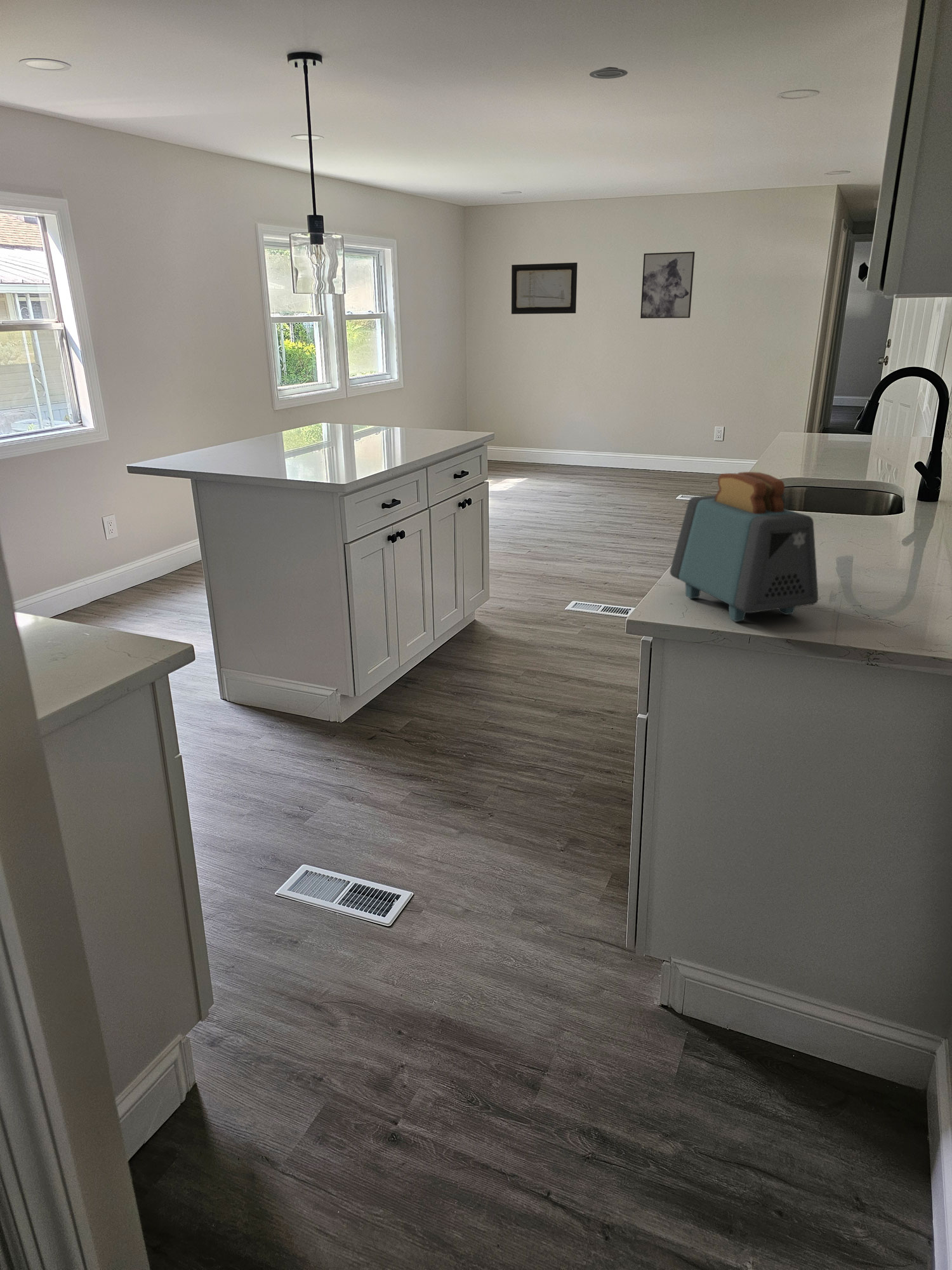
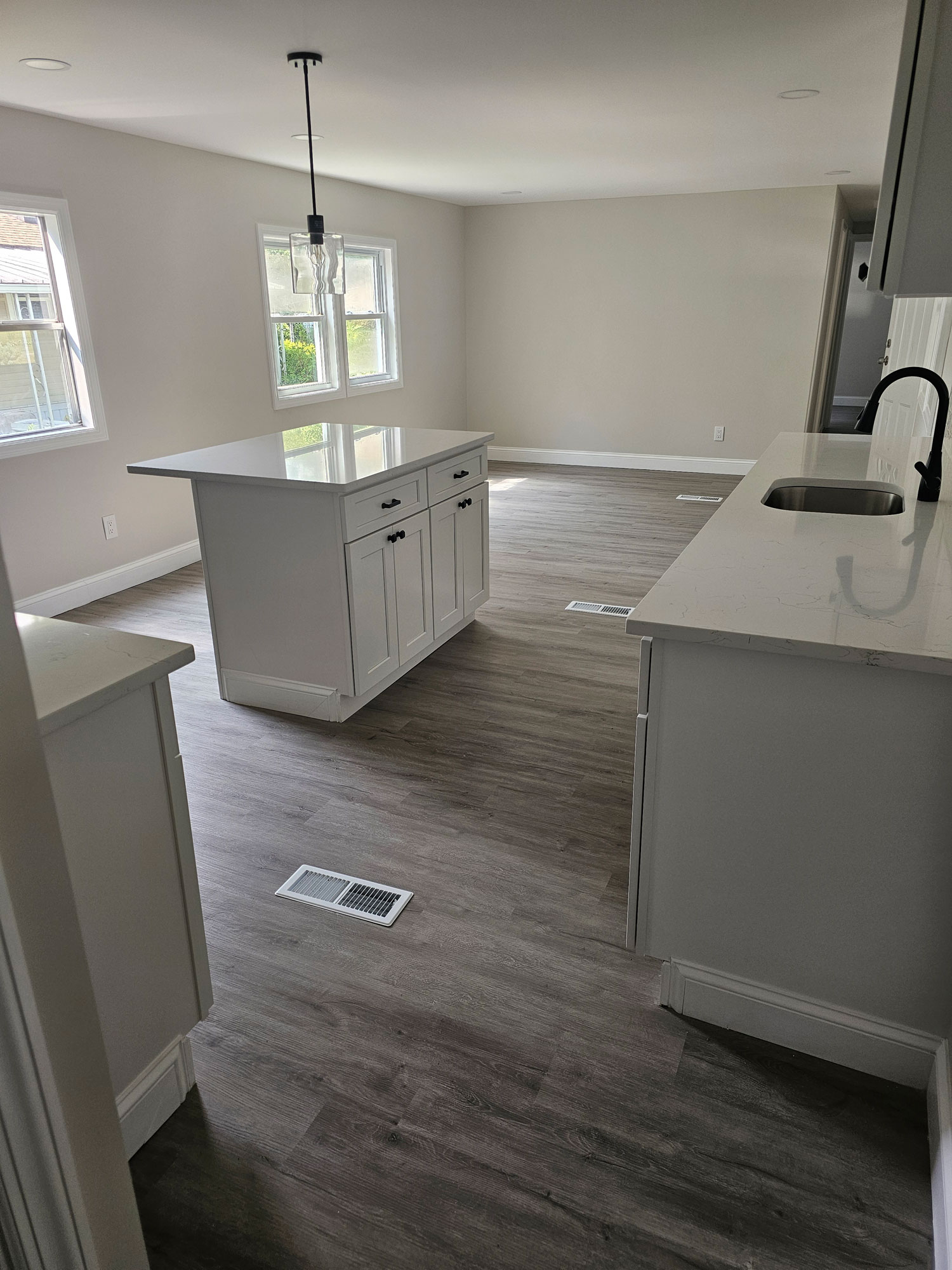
- recessed light [589,67,628,79]
- toaster [669,471,819,622]
- wall art [640,251,696,319]
- wall art [511,262,578,315]
